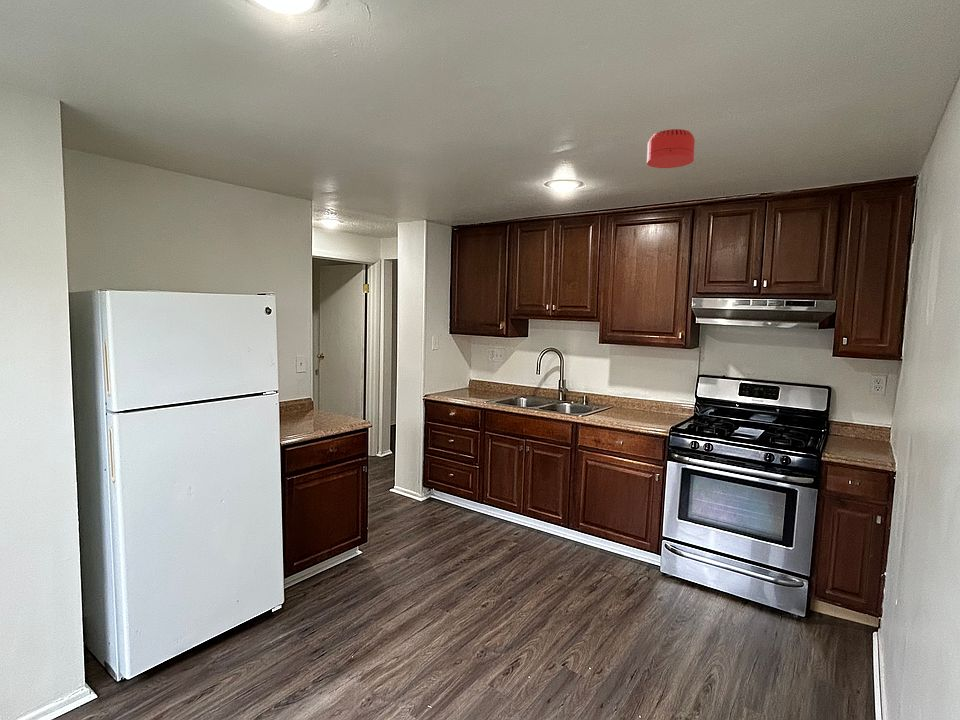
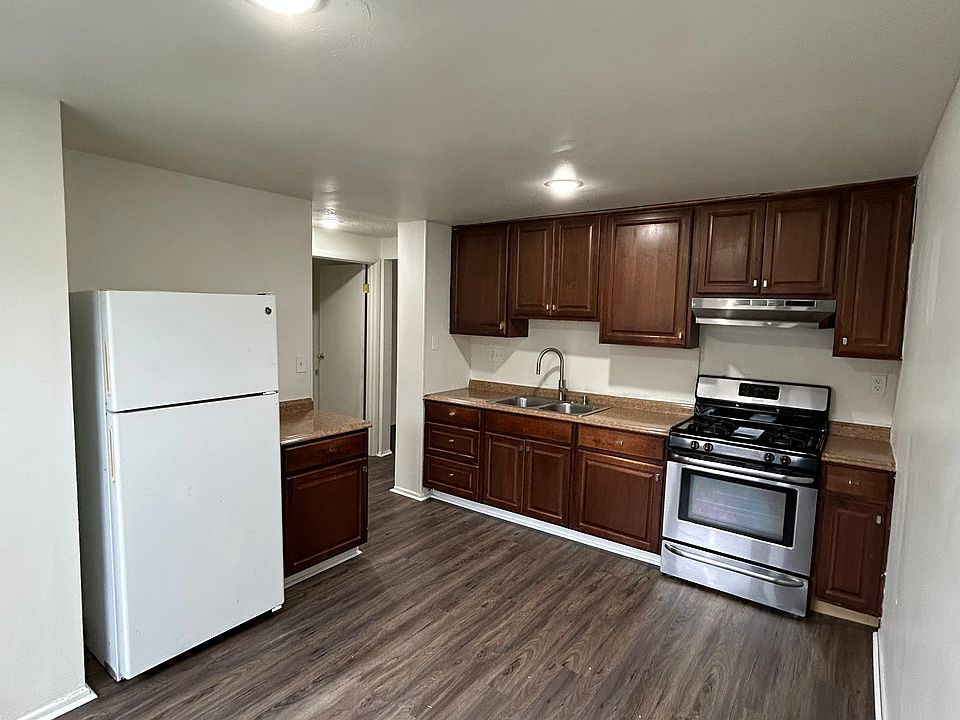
- smoke detector [646,128,696,169]
